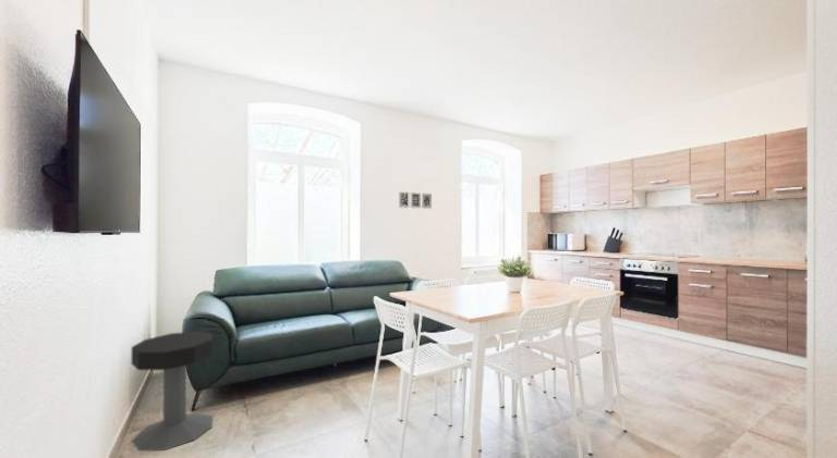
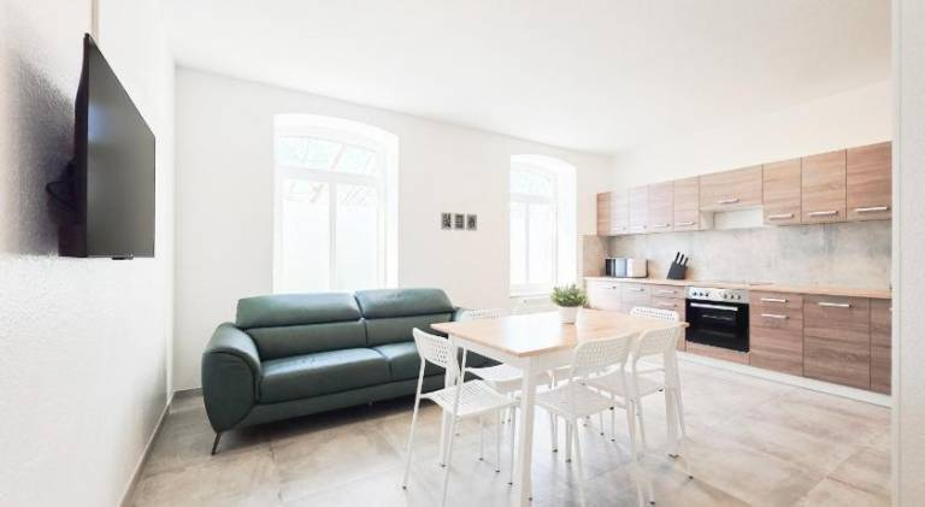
- side table [131,330,214,451]
